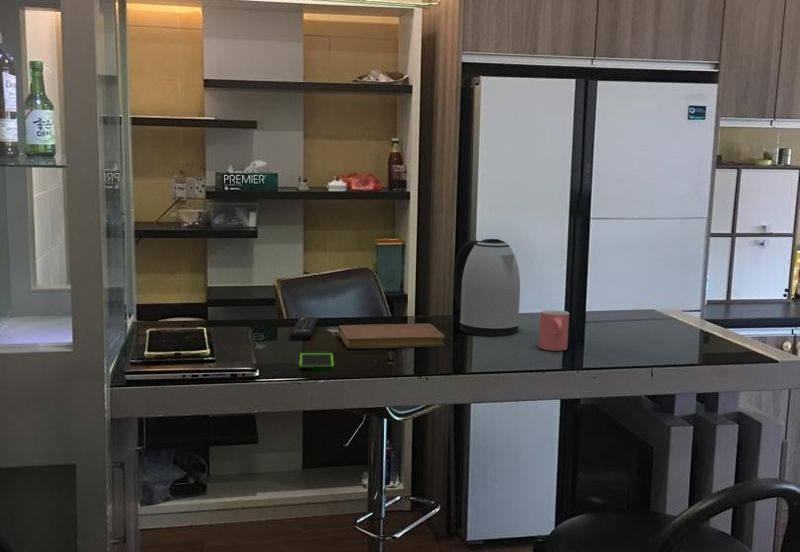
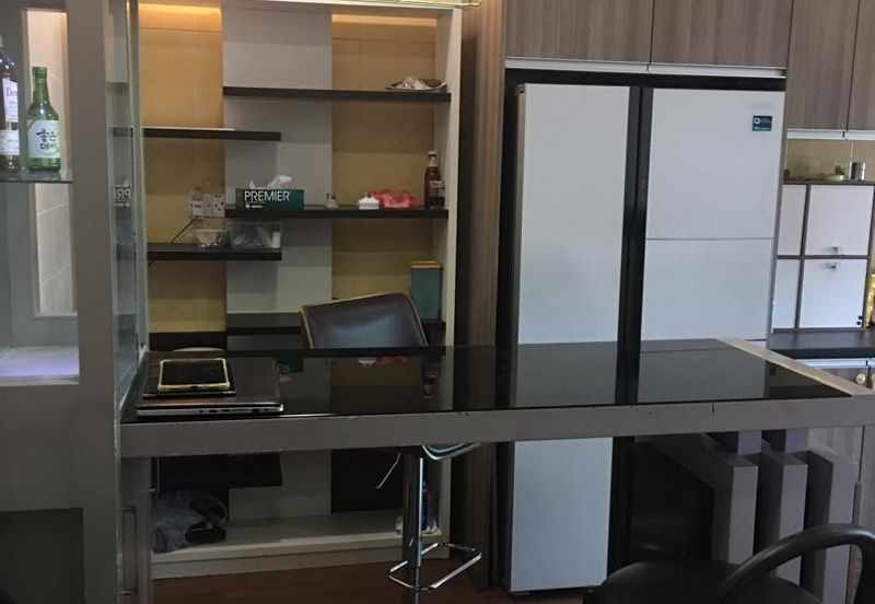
- smartphone [299,352,334,370]
- cup [538,309,570,352]
- remote control [289,317,319,341]
- notebook [337,322,446,350]
- kettle [453,238,521,337]
